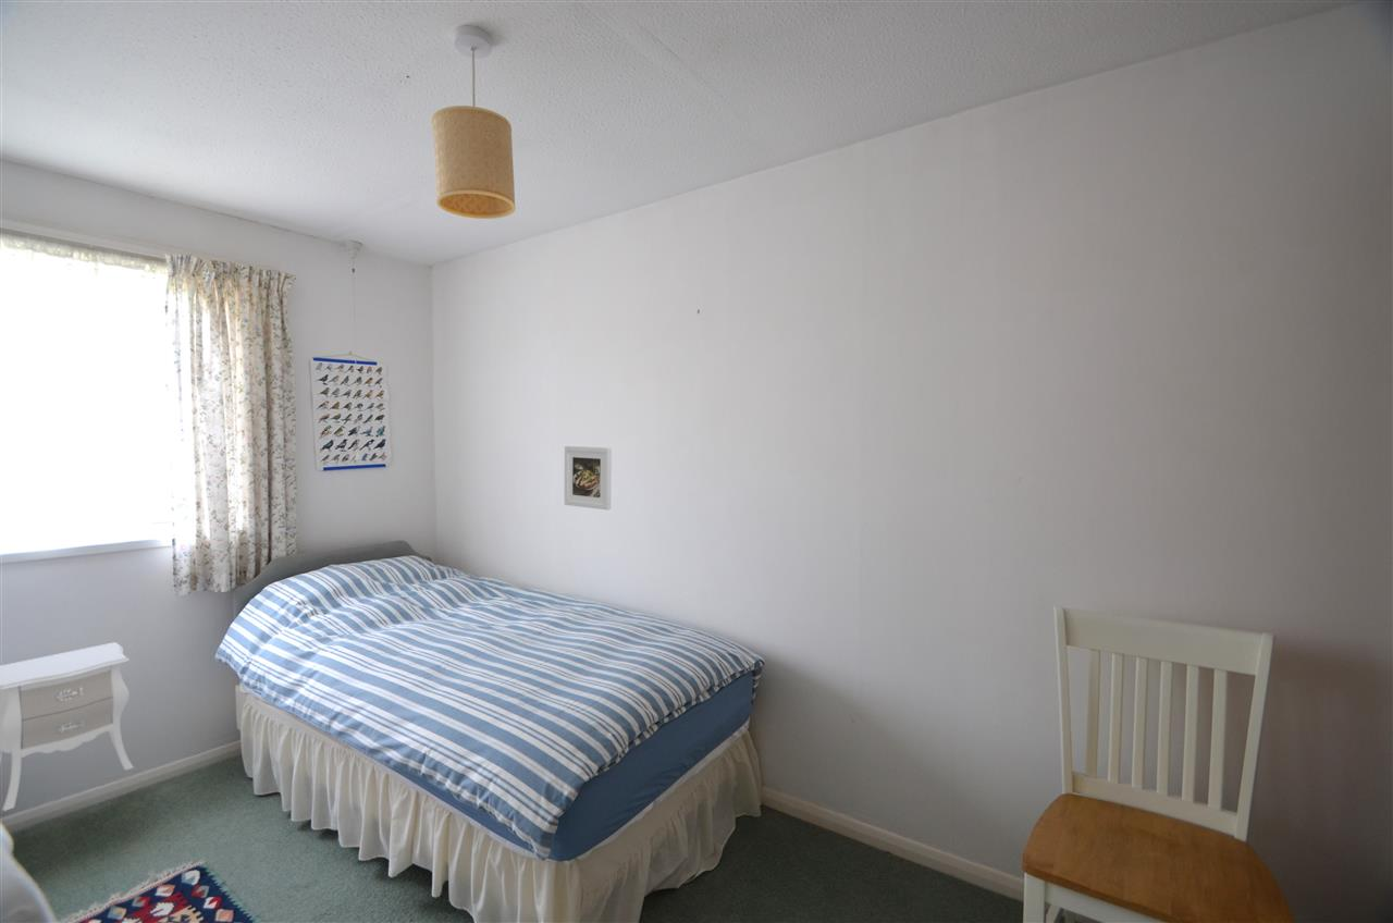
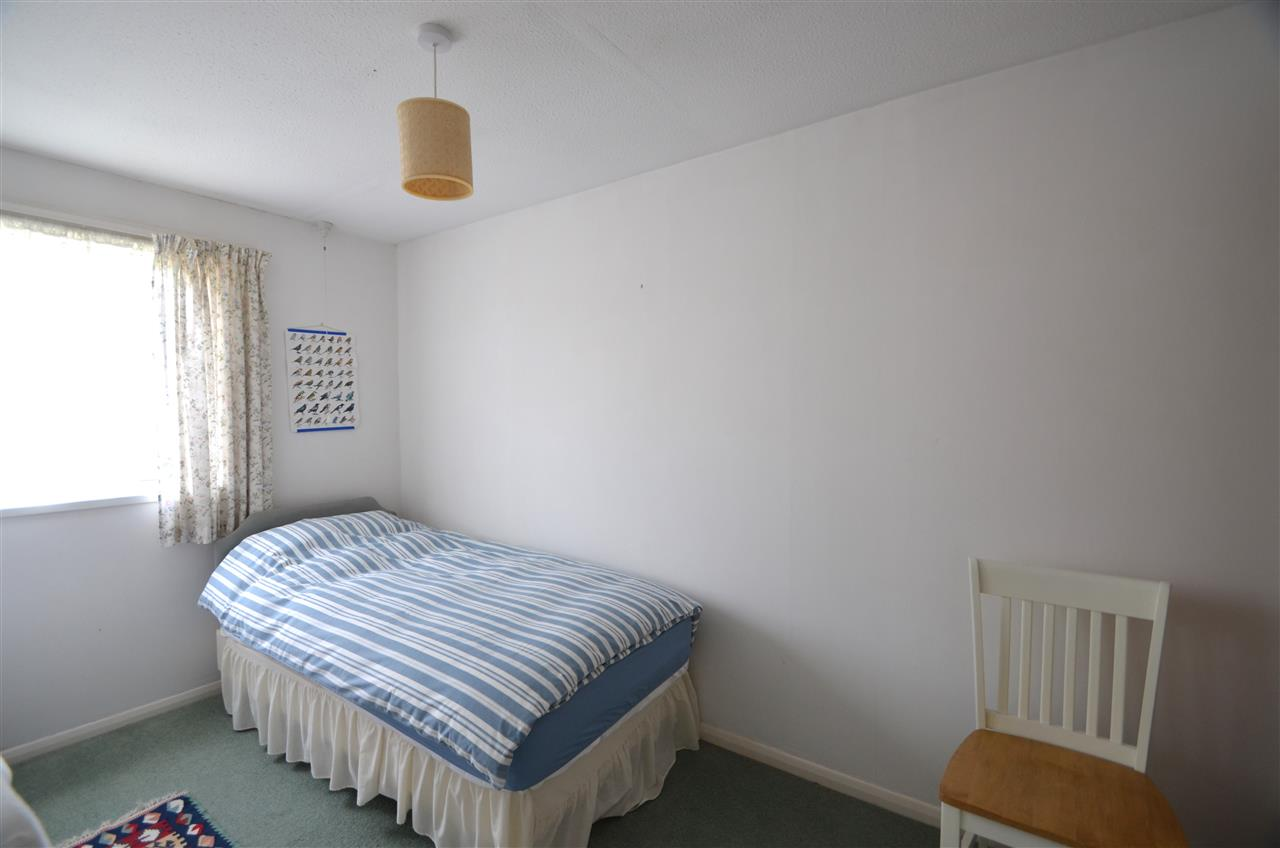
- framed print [564,445,613,510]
- nightstand [0,641,135,812]
